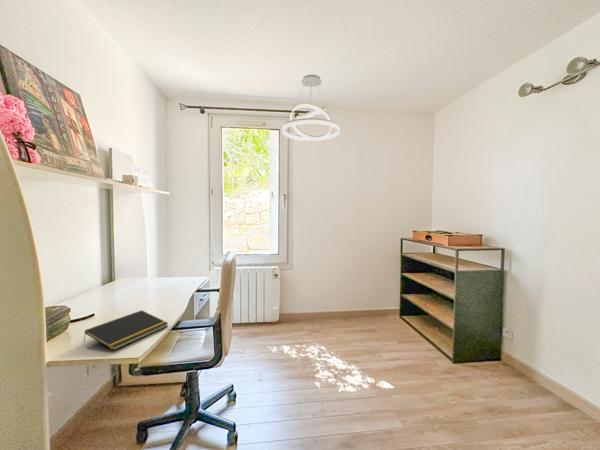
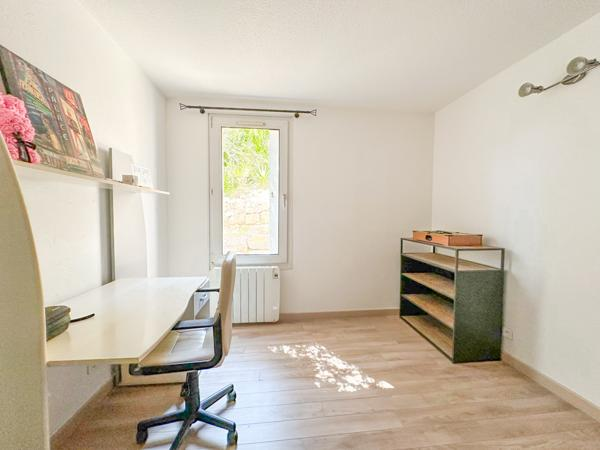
- pendant light [281,74,341,142]
- notepad [82,309,169,351]
